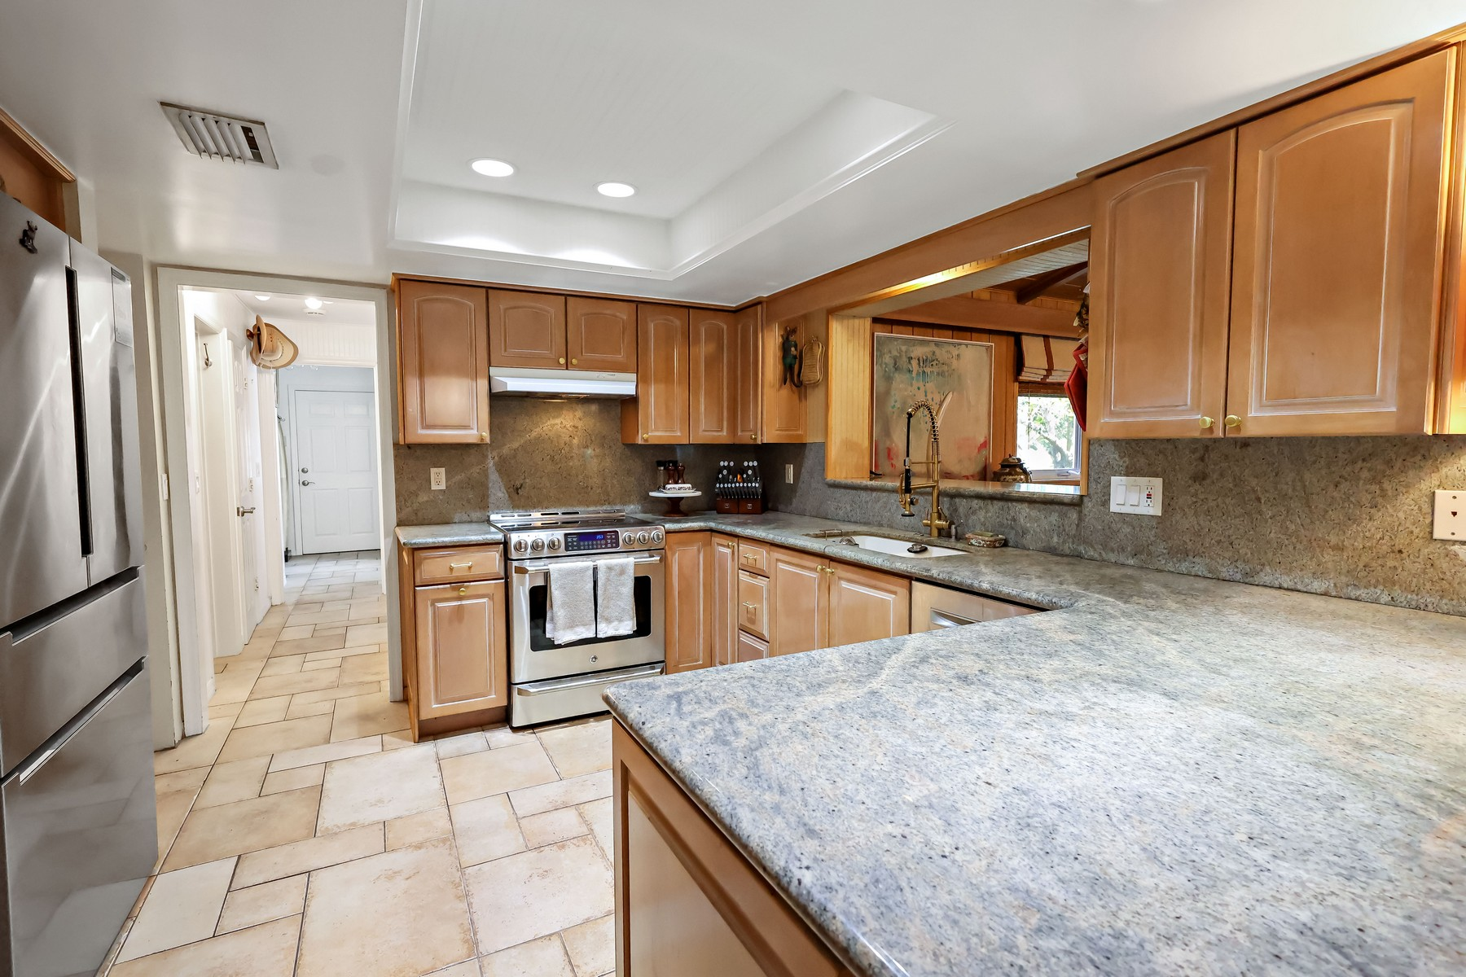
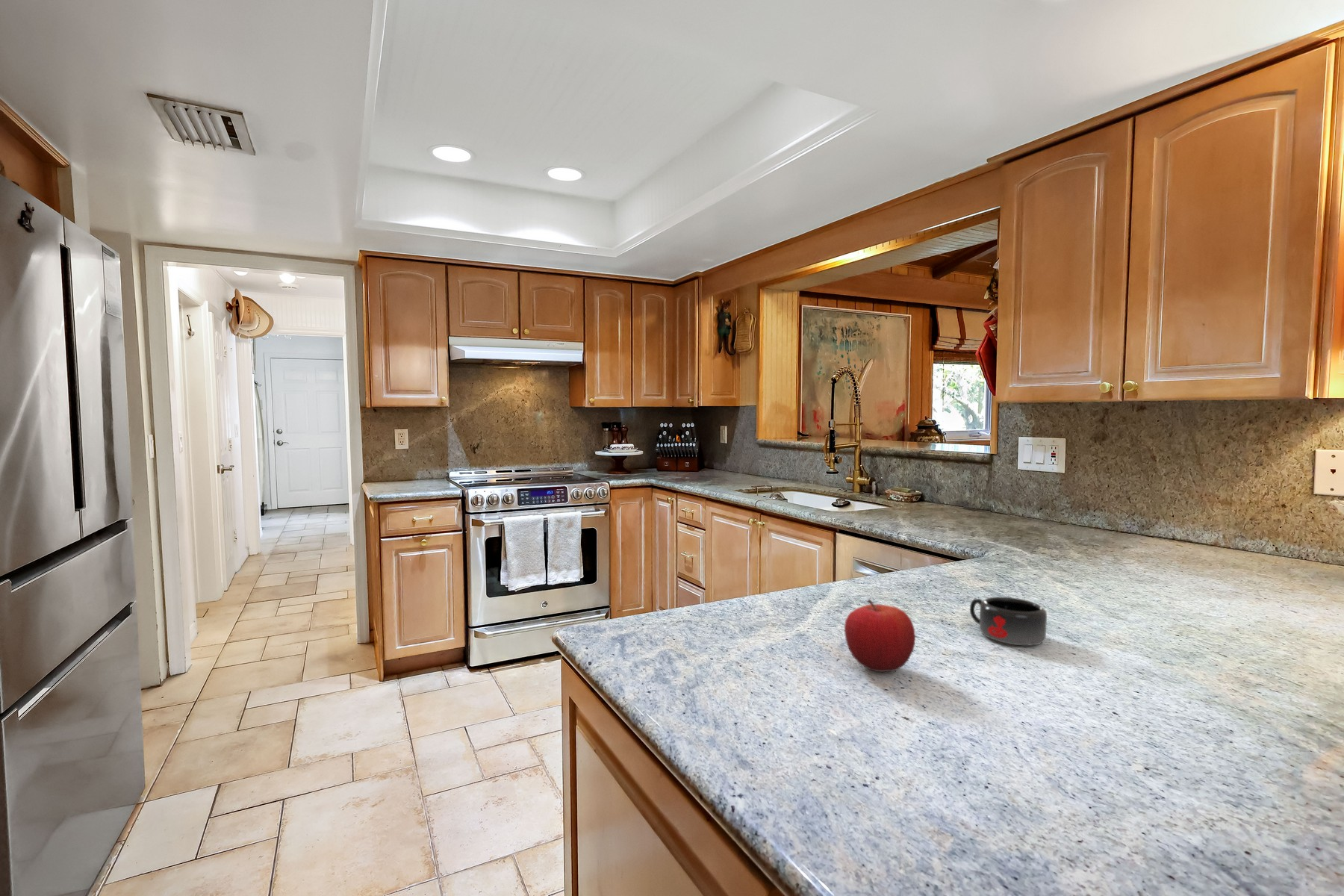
+ mug [969,597,1048,646]
+ fruit [844,599,916,673]
